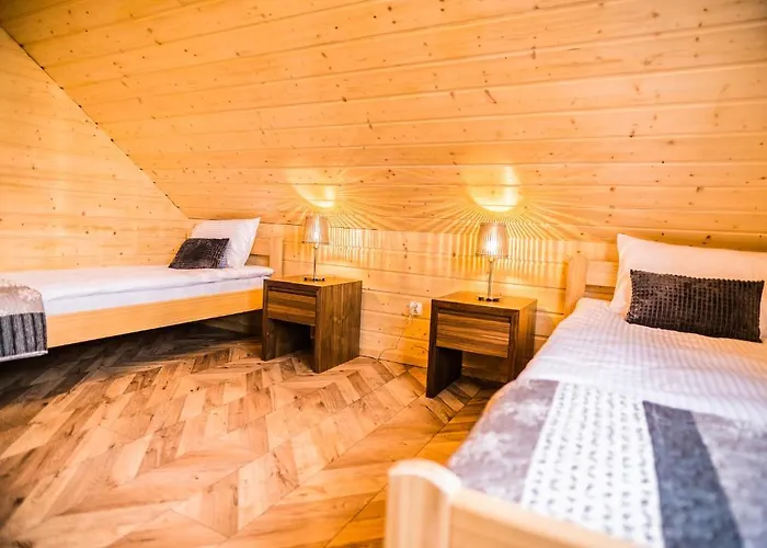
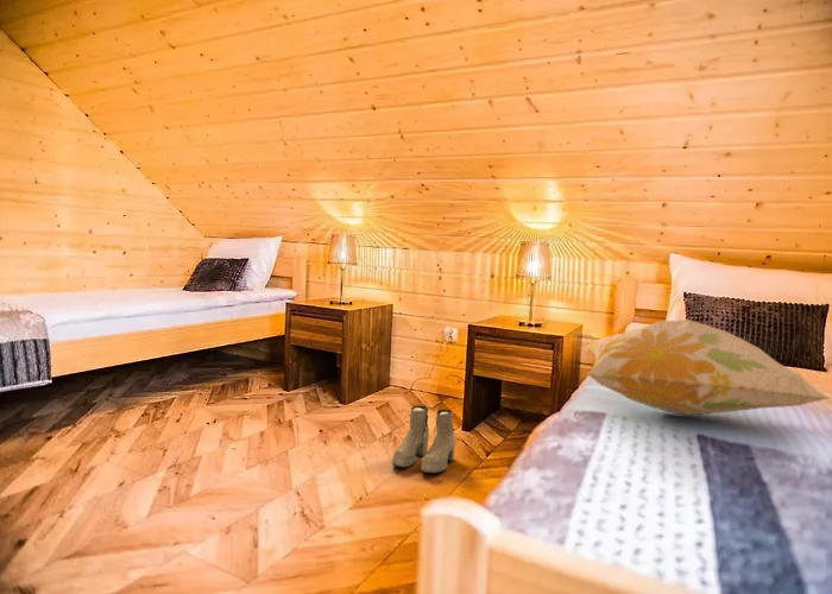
+ boots [391,404,456,474]
+ decorative pillow [584,318,832,416]
